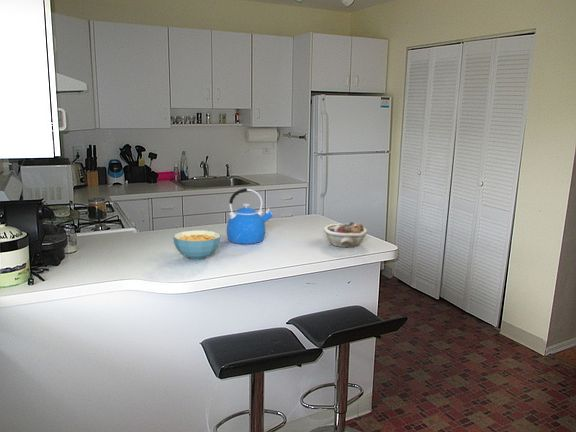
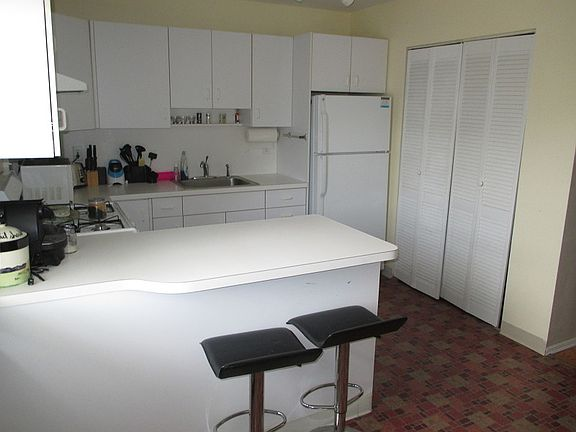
- cereal bowl [172,230,221,261]
- succulent planter [323,221,368,248]
- kettle [226,187,274,245]
